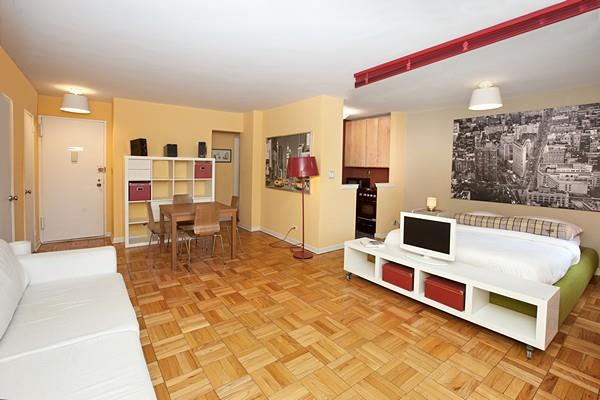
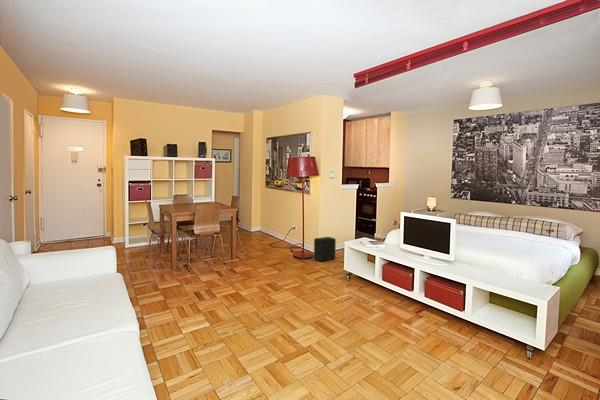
+ speaker [313,236,337,262]
